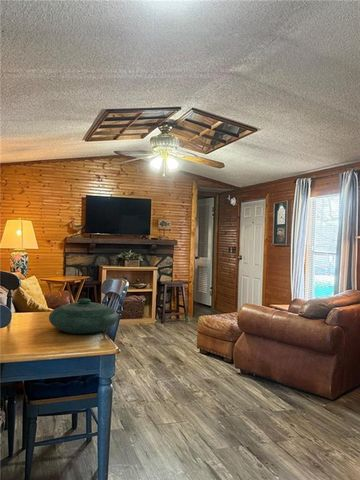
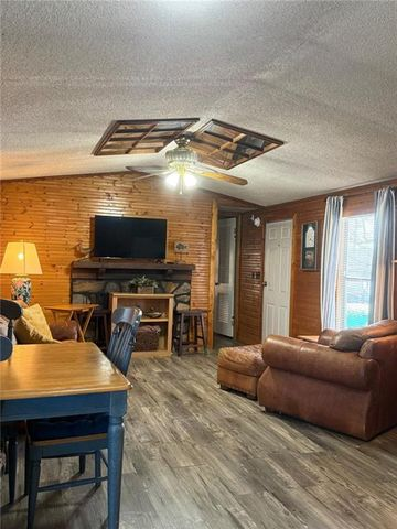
- decorative bowl [48,298,119,335]
